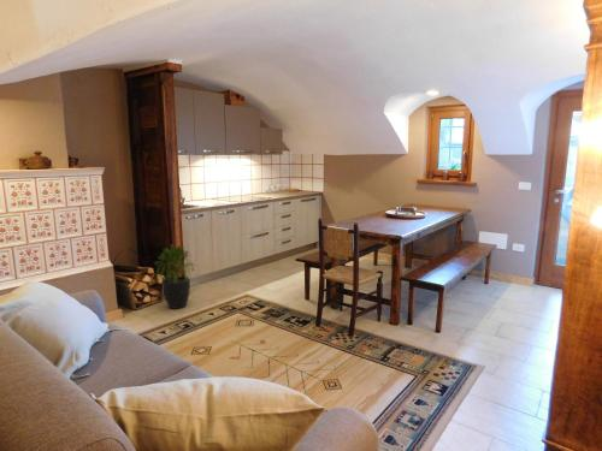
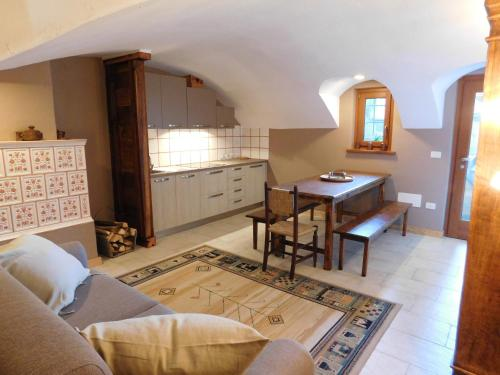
- potted plant [153,244,199,310]
